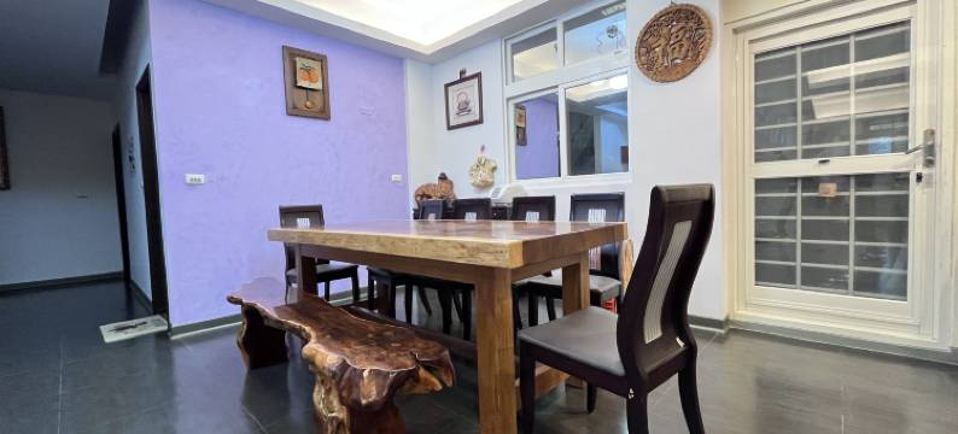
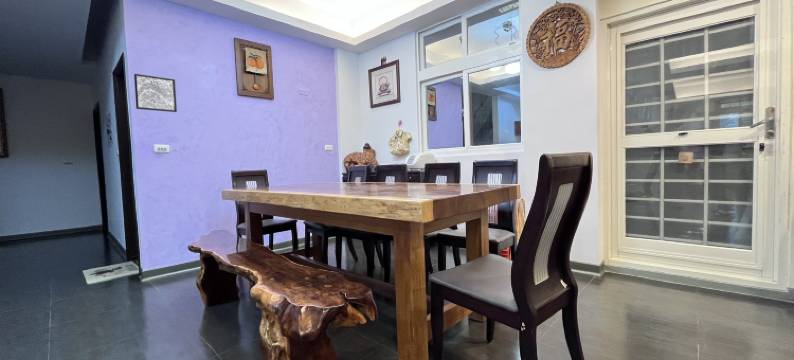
+ wall art [133,73,178,113]
